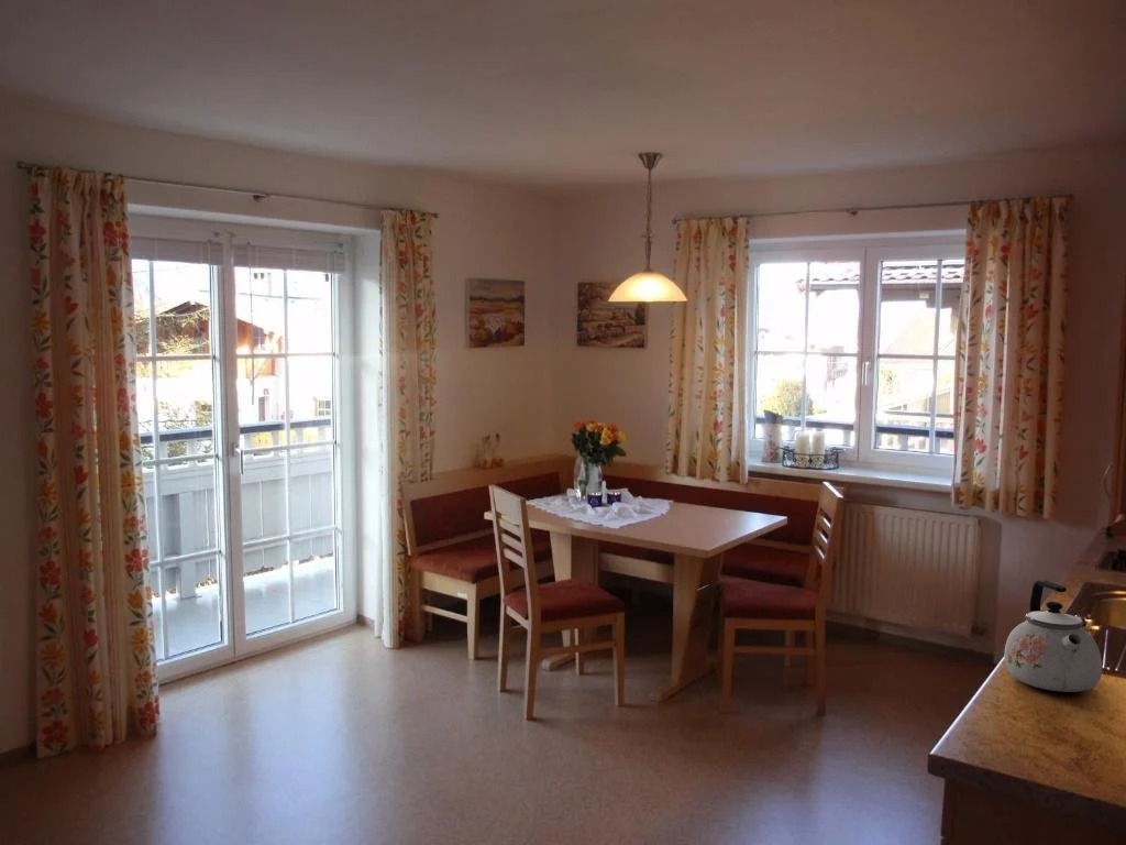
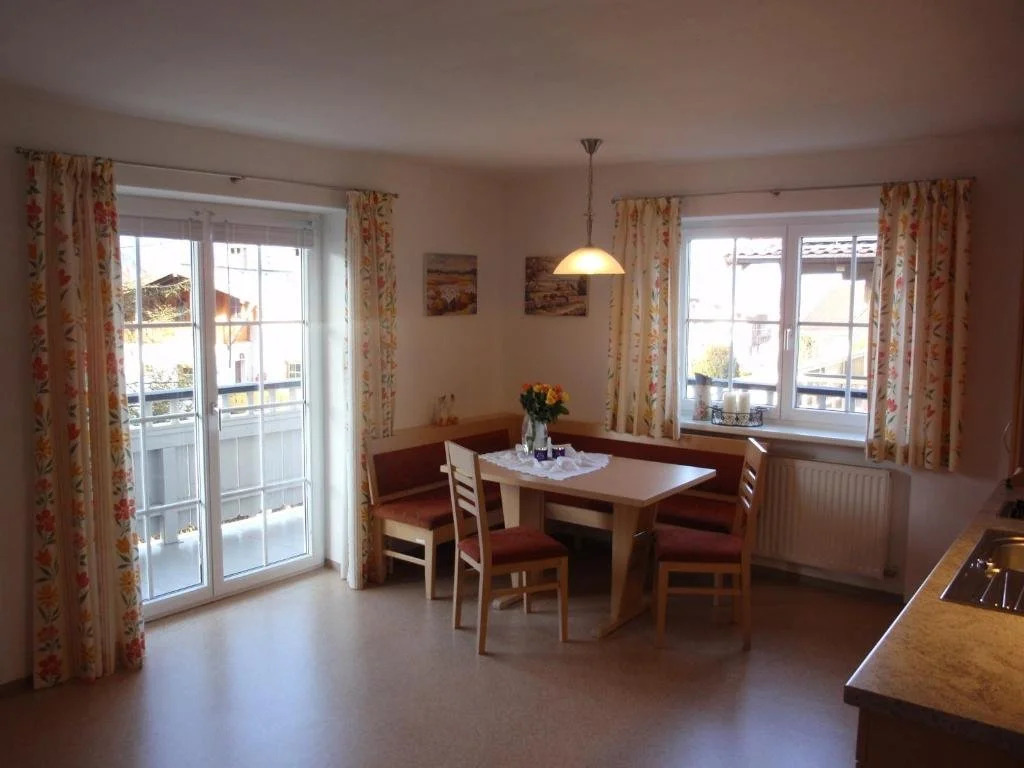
- kettle [1003,580,1103,693]
